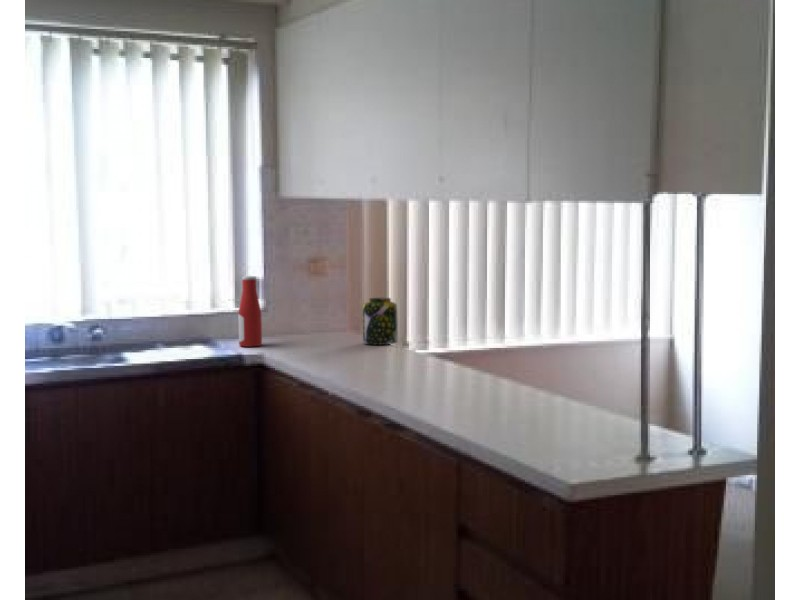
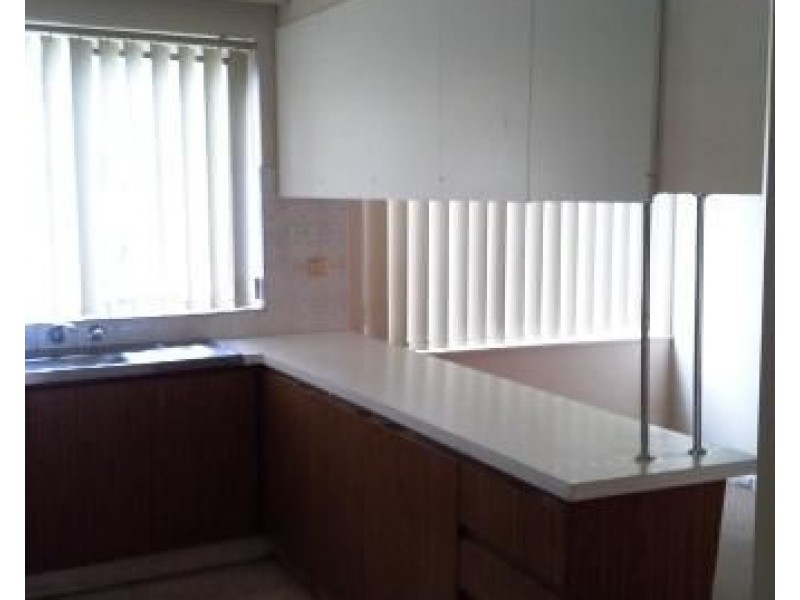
- jar [362,297,399,346]
- bottle [237,275,263,348]
